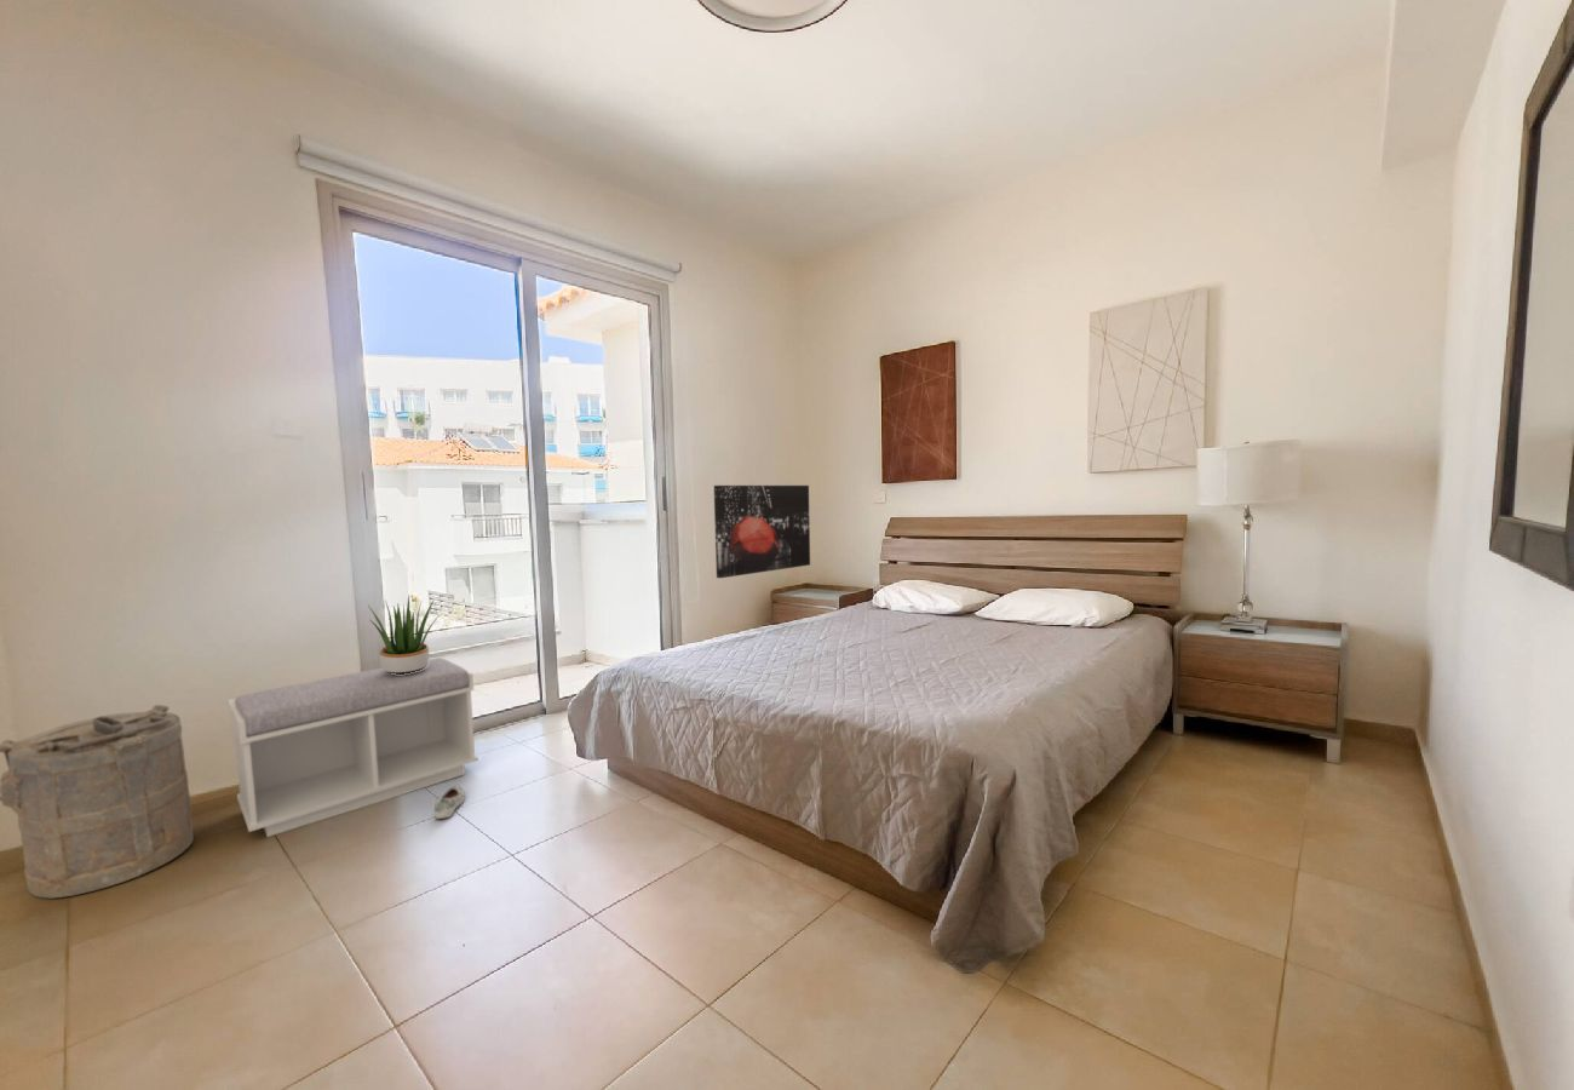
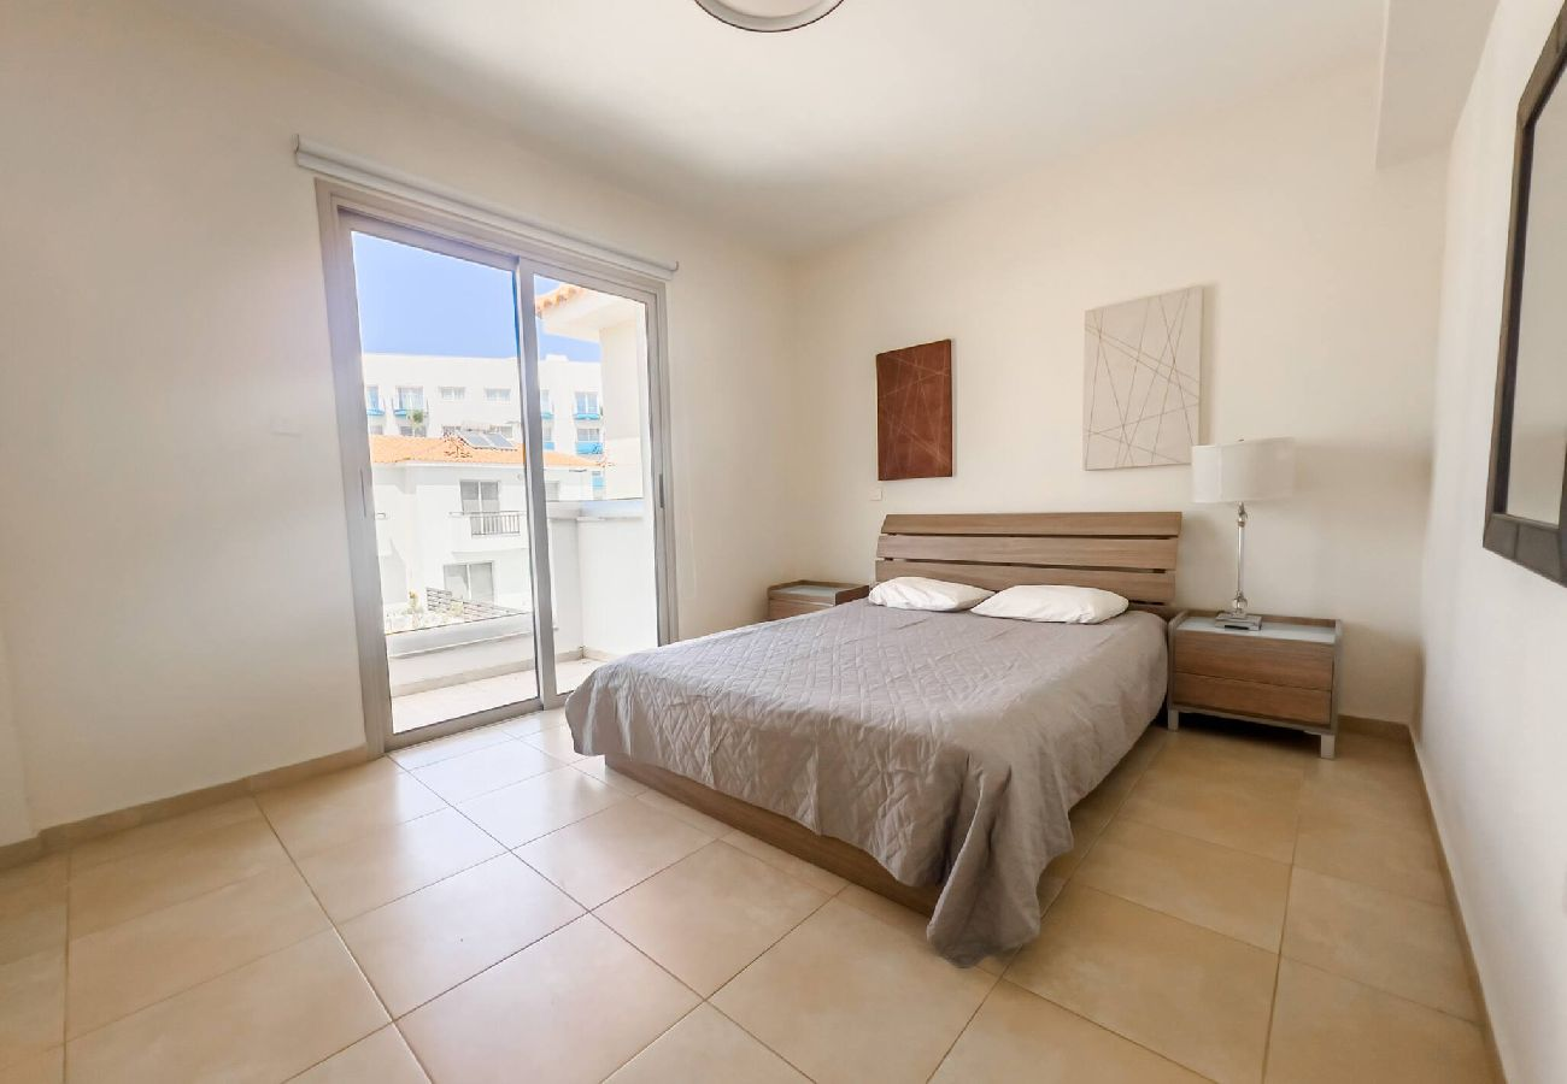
- wall art [713,484,811,579]
- laundry hamper [0,704,195,900]
- potted plant [367,595,440,675]
- bench [226,656,479,838]
- shoe [433,785,466,820]
